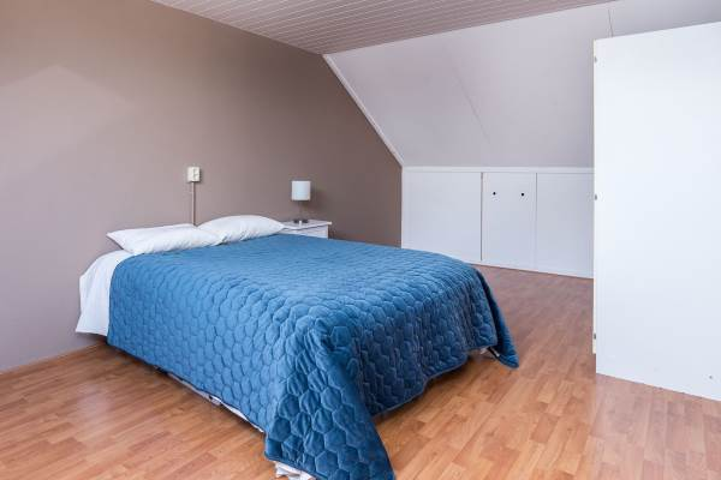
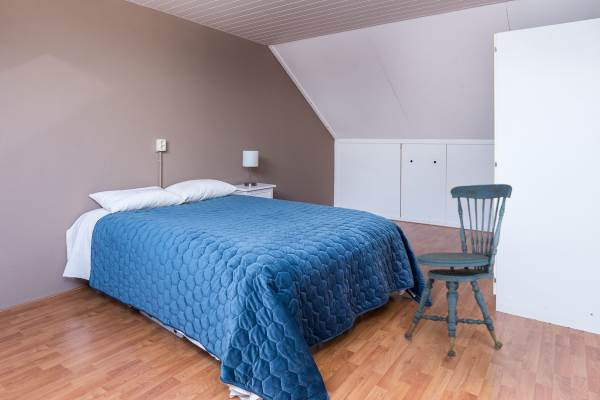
+ stool [404,183,513,360]
